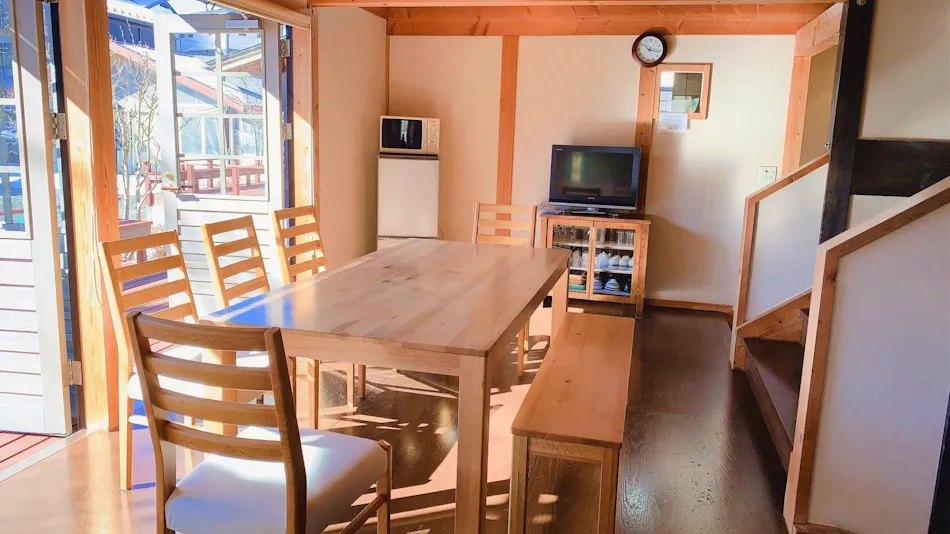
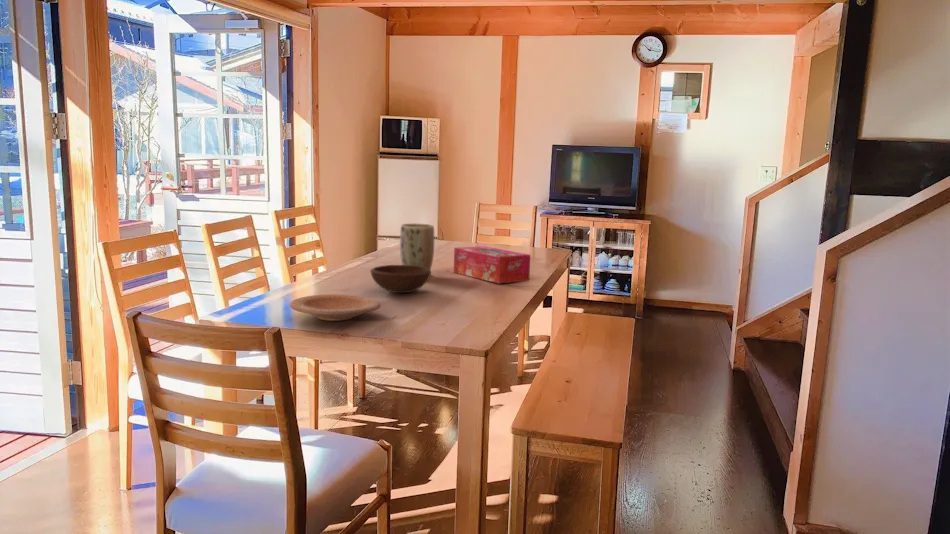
+ tissue box [453,245,531,284]
+ bowl [369,264,432,294]
+ plate [289,293,382,322]
+ plant pot [399,223,435,270]
